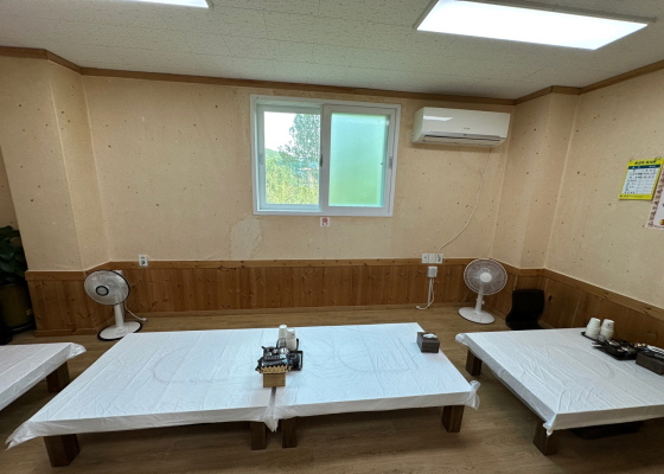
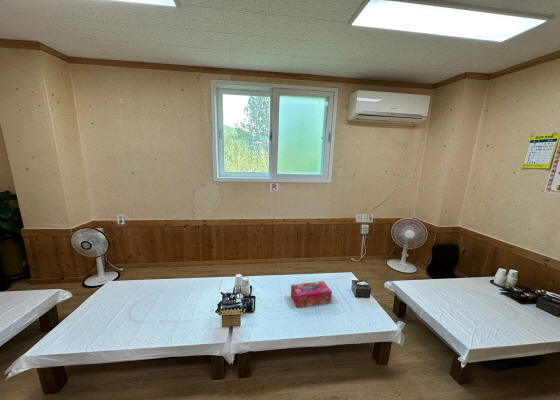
+ tissue box [290,280,333,308]
